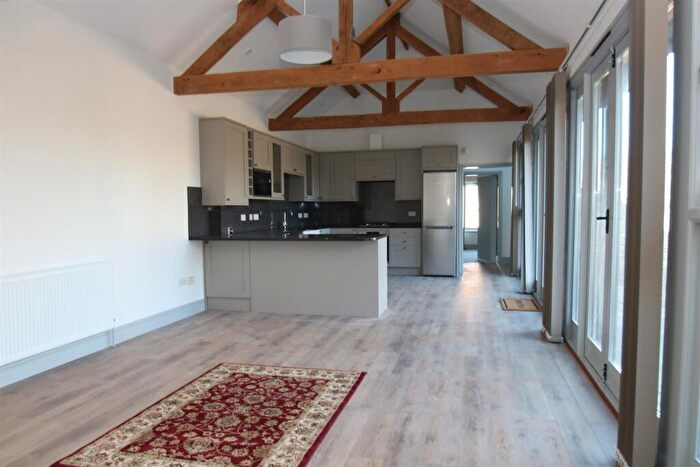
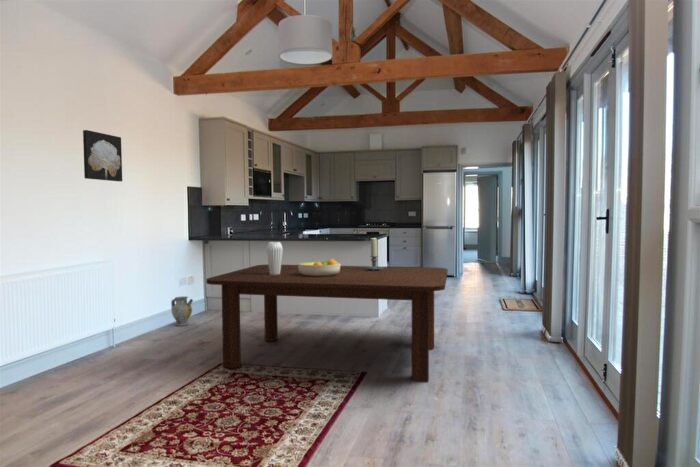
+ fruit bowl [297,258,342,277]
+ ceramic jug [170,295,194,327]
+ vase [265,241,284,275]
+ wall art [82,129,123,182]
+ candle holder [366,238,383,271]
+ dining table [205,264,448,383]
